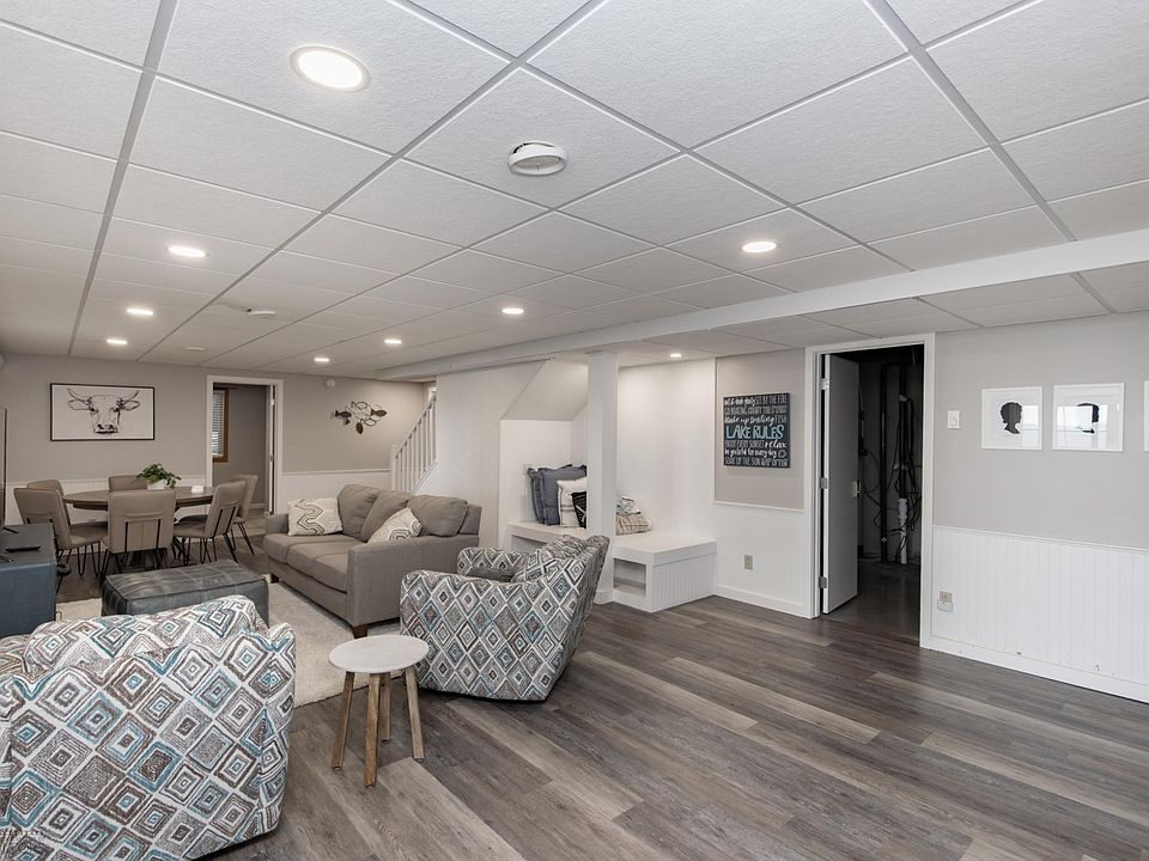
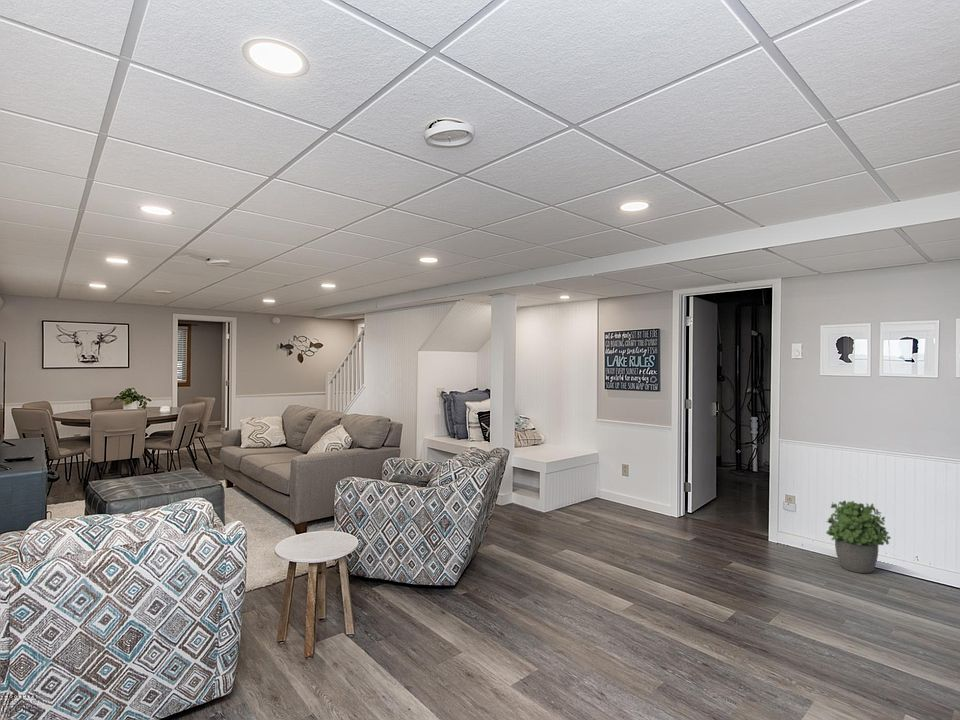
+ potted plant [825,500,892,574]
